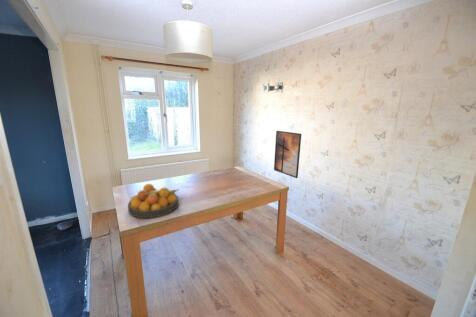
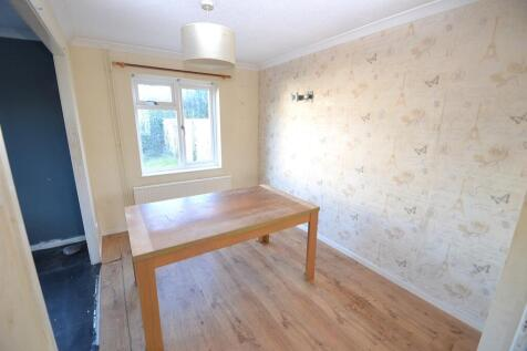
- fruit bowl [127,183,180,219]
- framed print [273,130,302,179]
